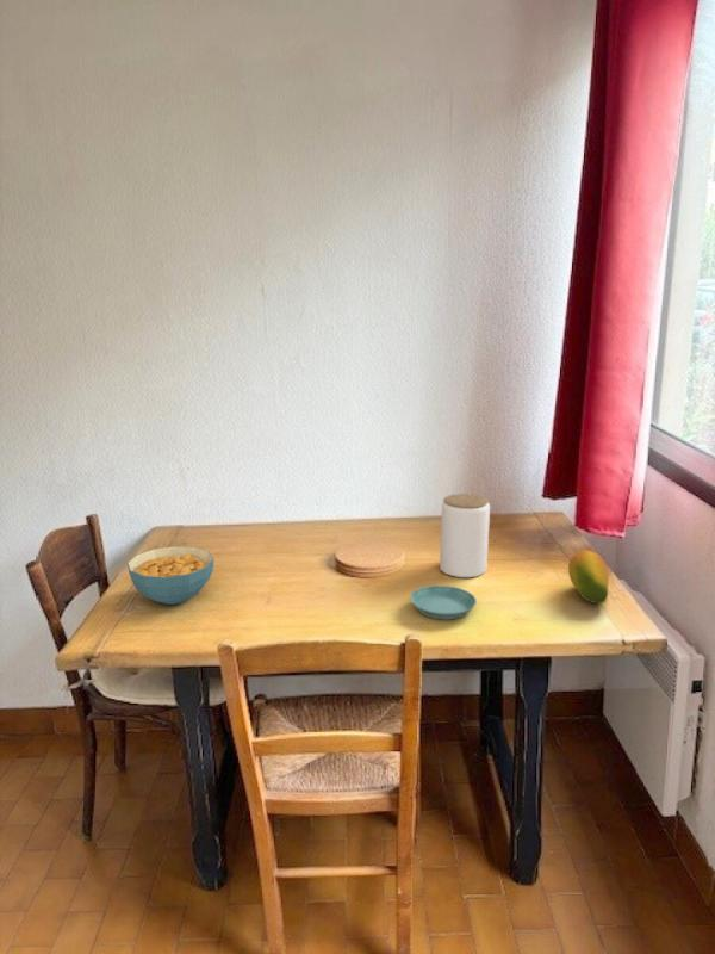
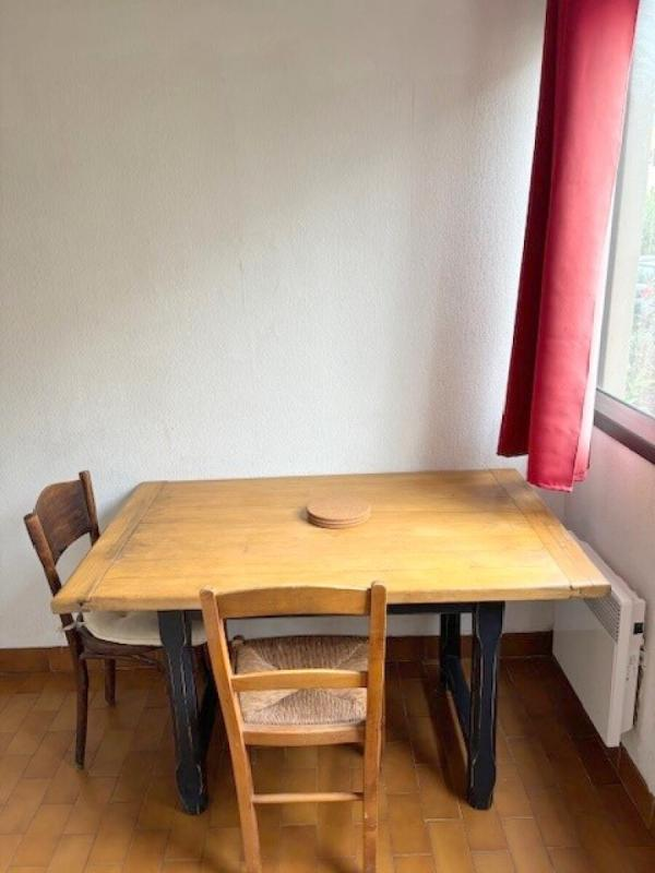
- jar [439,493,491,578]
- fruit [567,550,610,605]
- saucer [409,584,478,620]
- cereal bowl [126,545,216,606]
